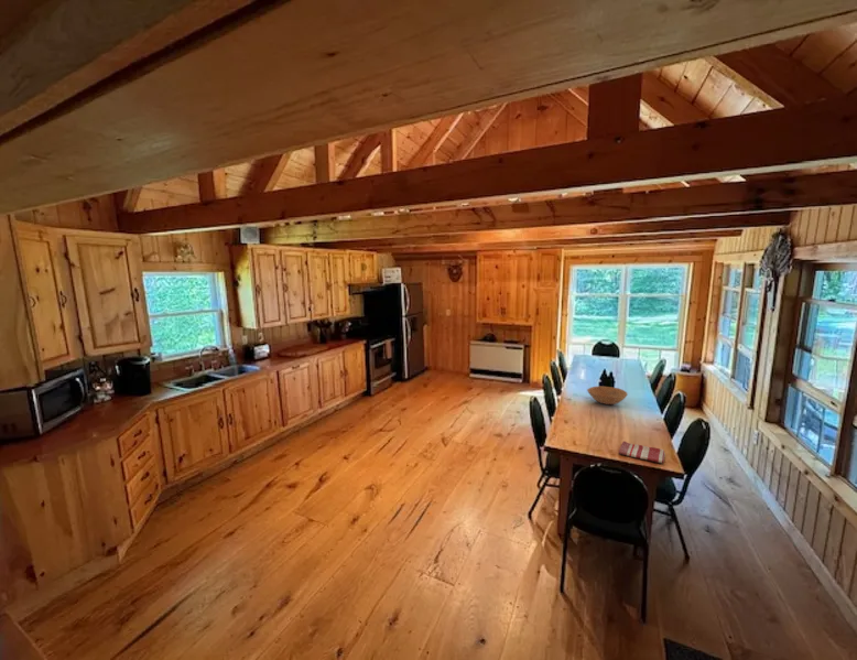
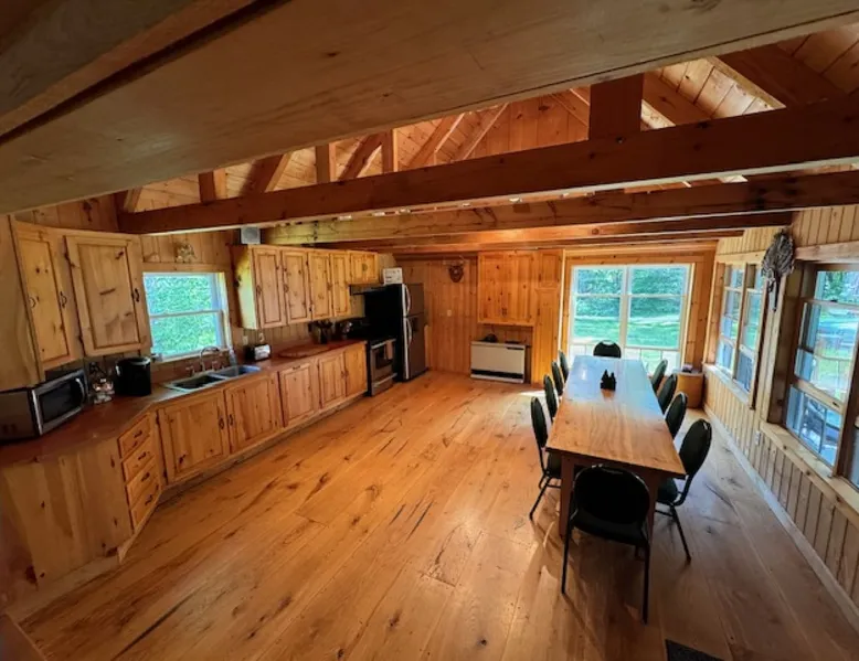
- dish towel [618,441,665,465]
- bowl [586,386,629,405]
